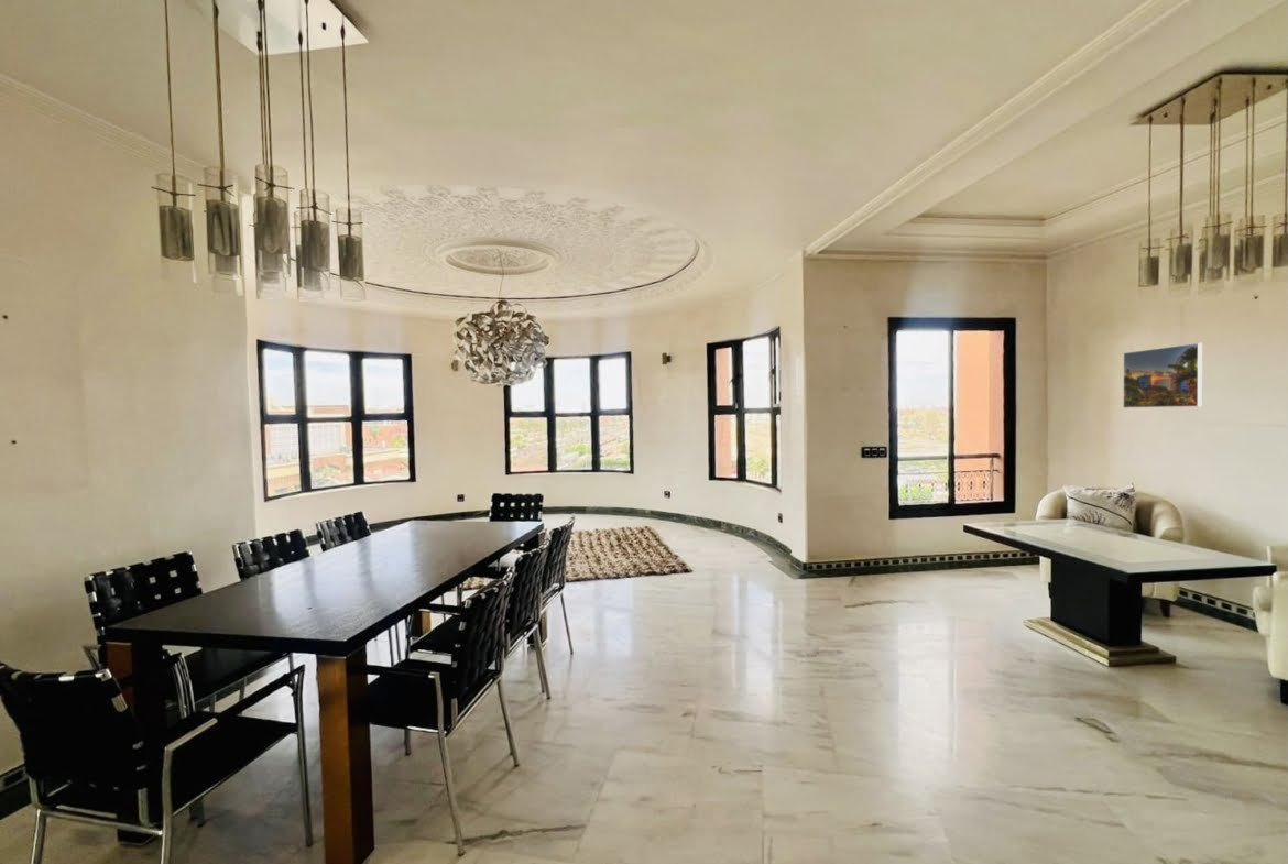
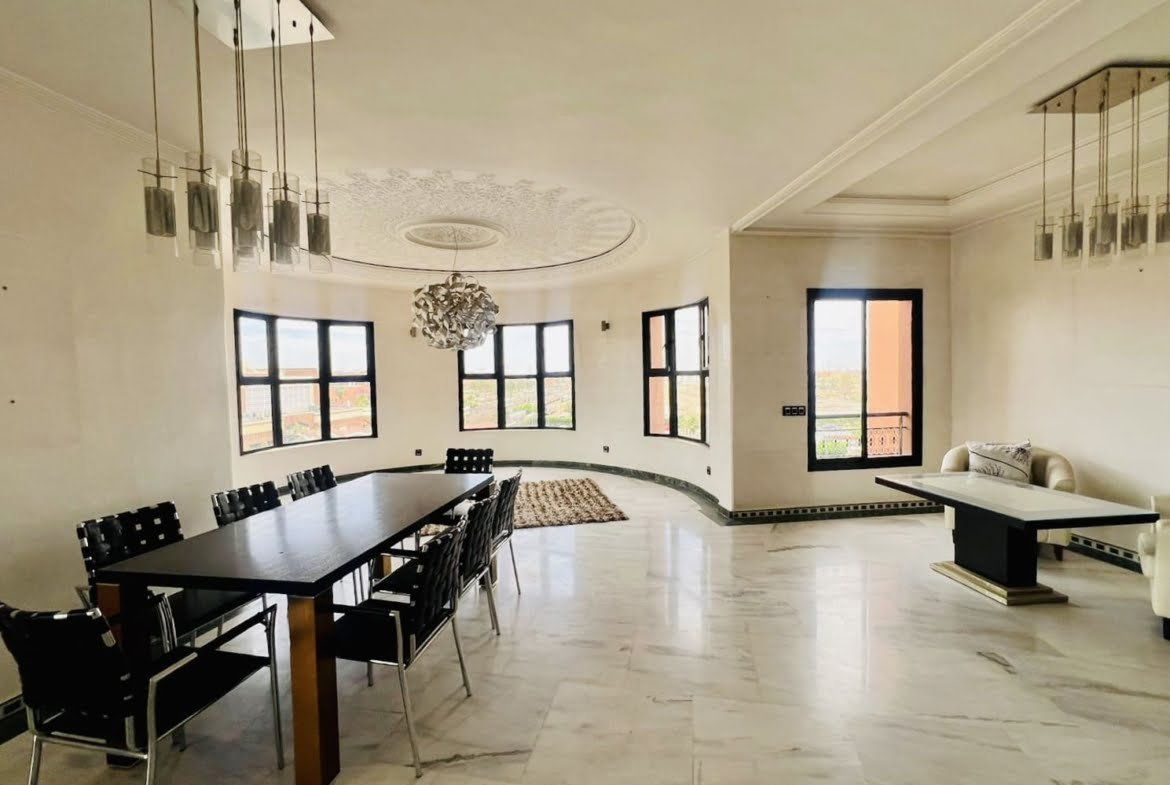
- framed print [1122,342,1203,409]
